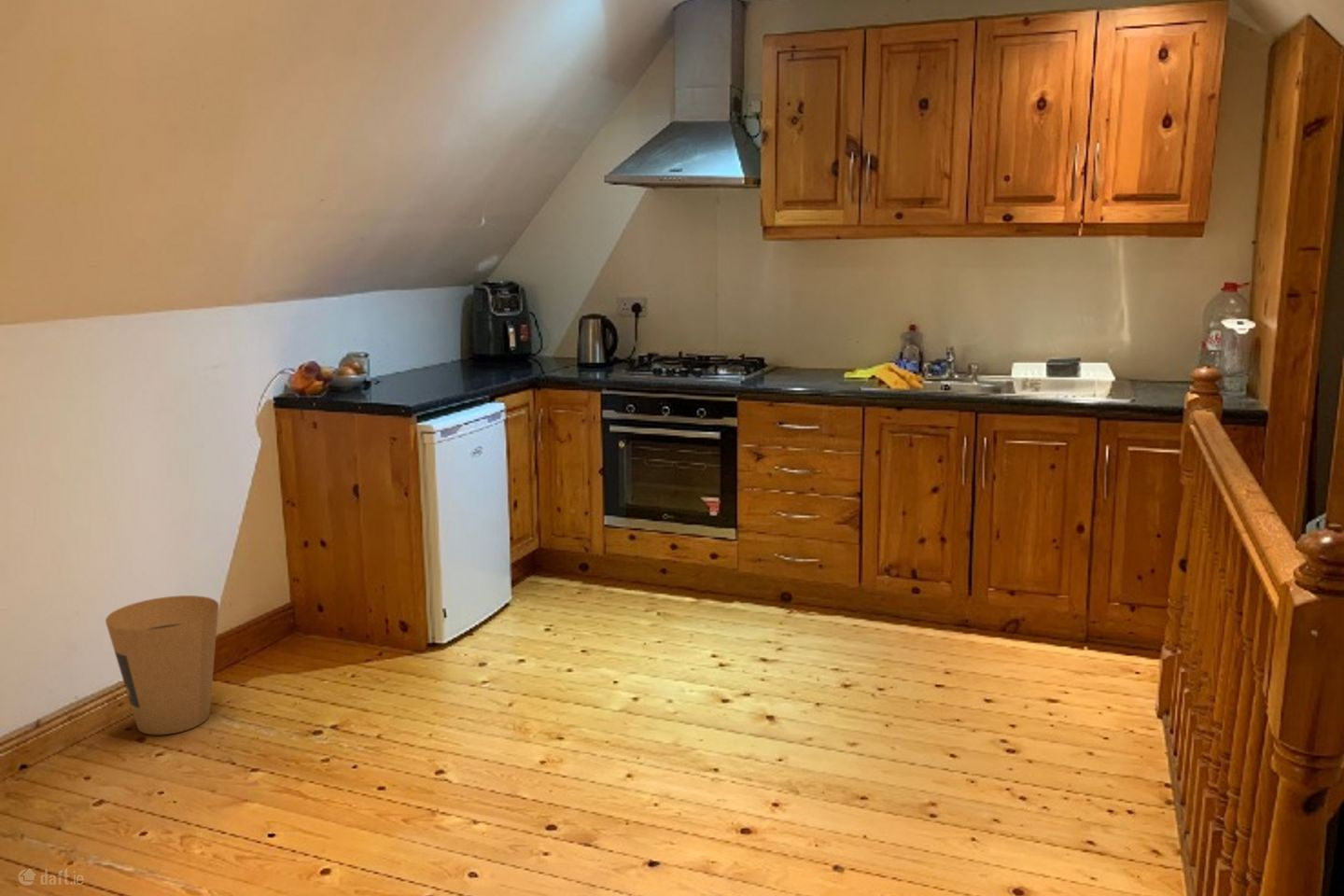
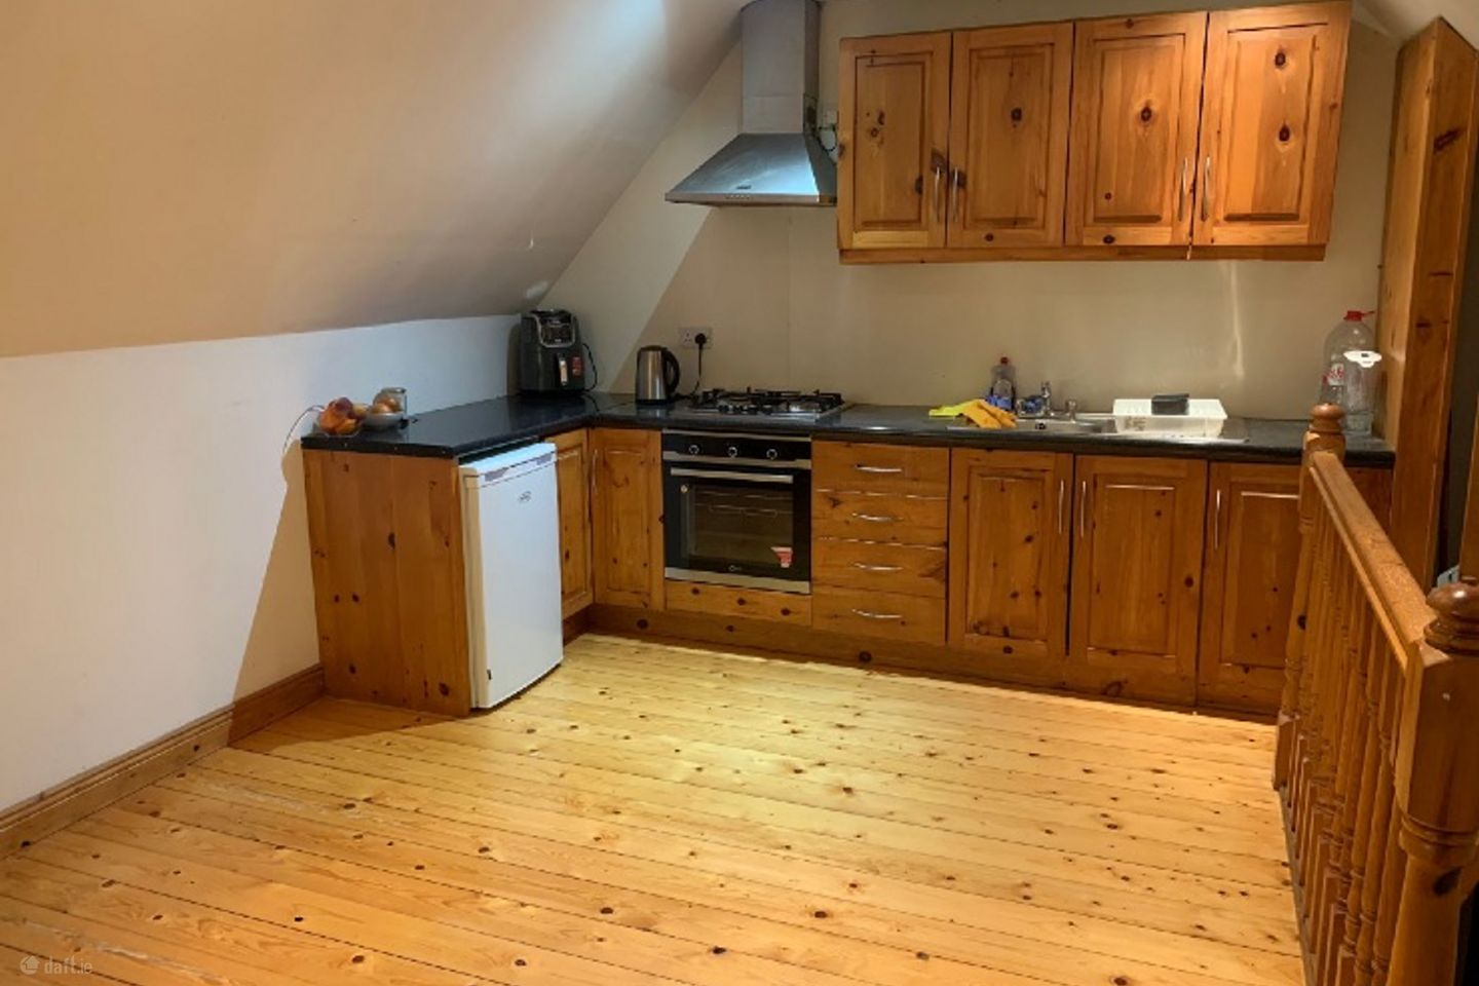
- trash can [105,595,219,735]
